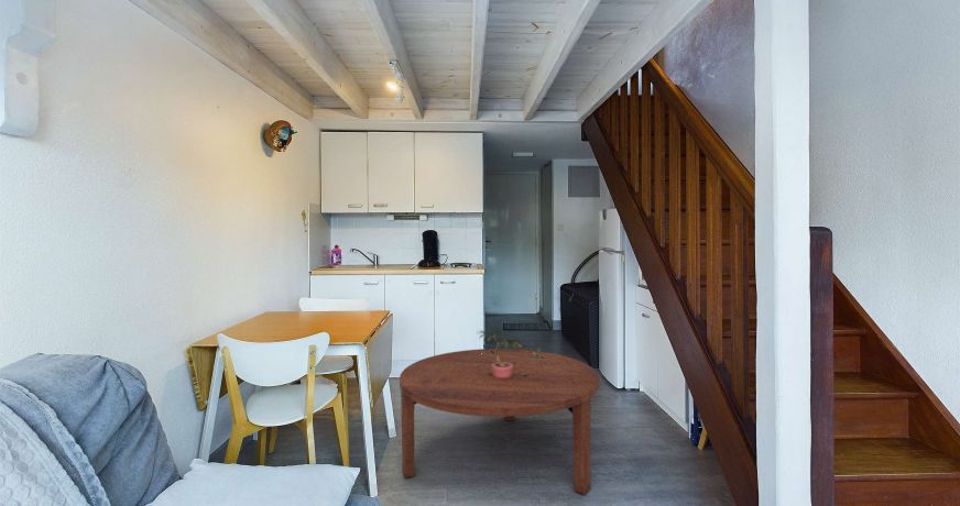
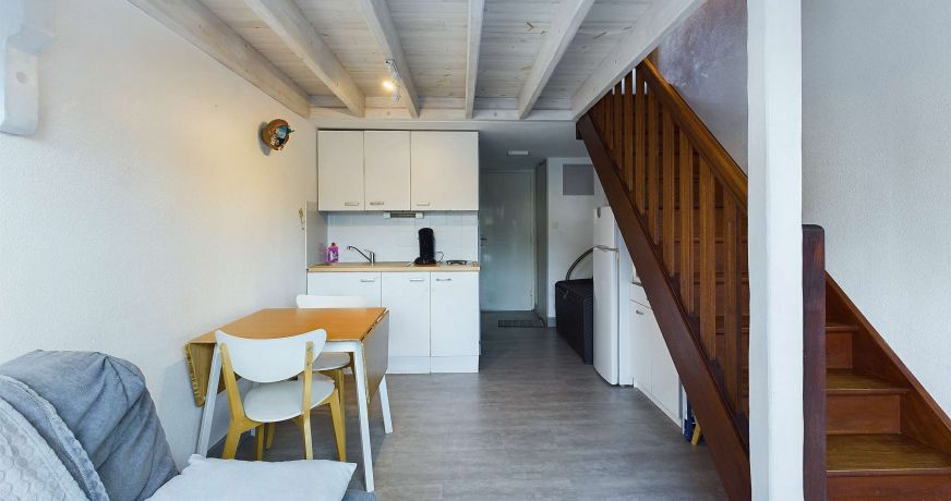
- potted plant [477,329,545,377]
- coffee table [399,348,600,495]
